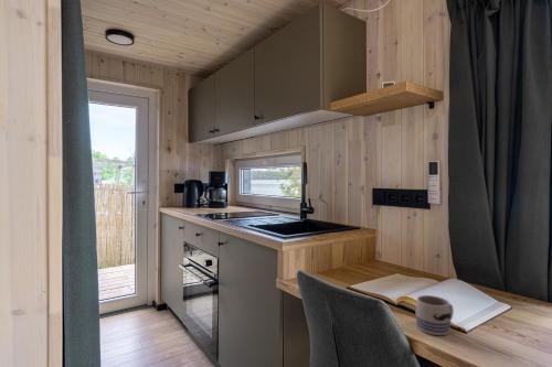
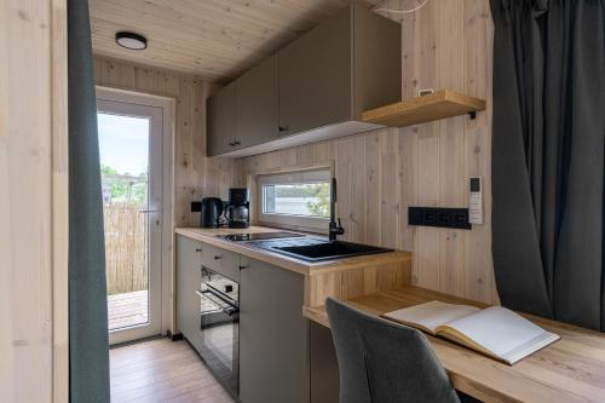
- mug [415,294,455,336]
